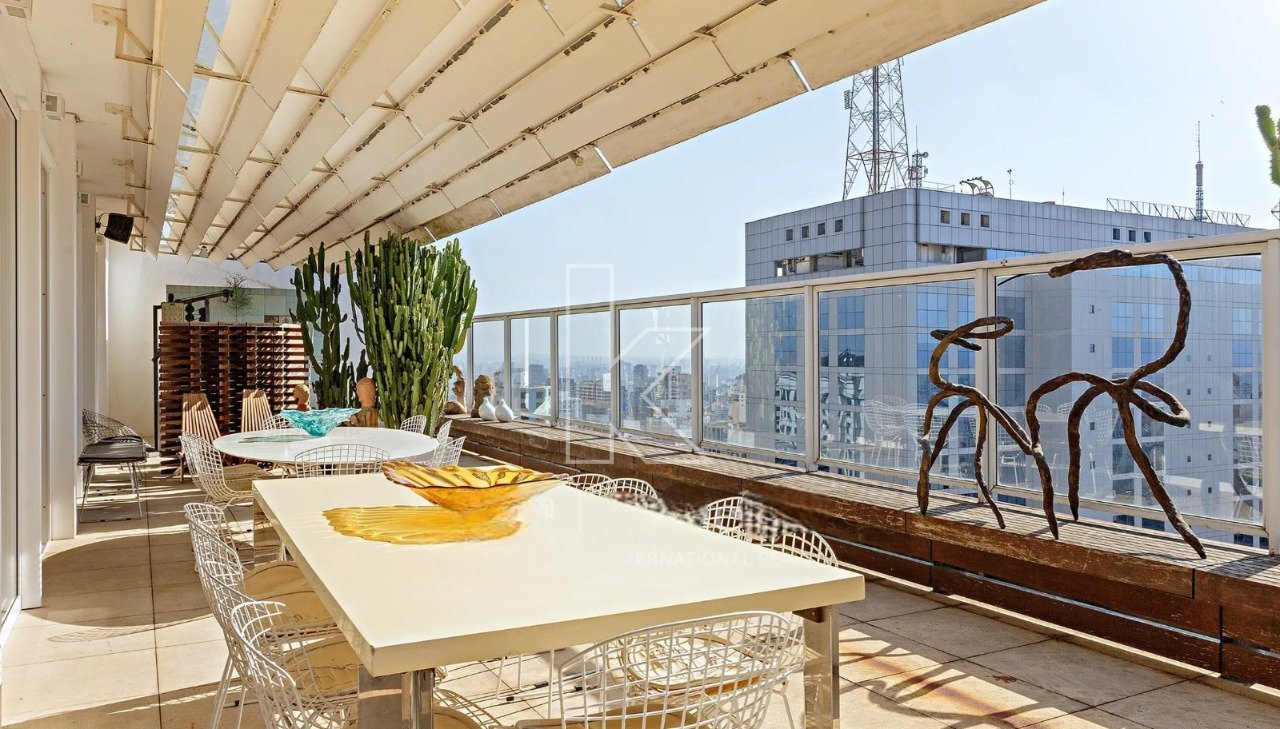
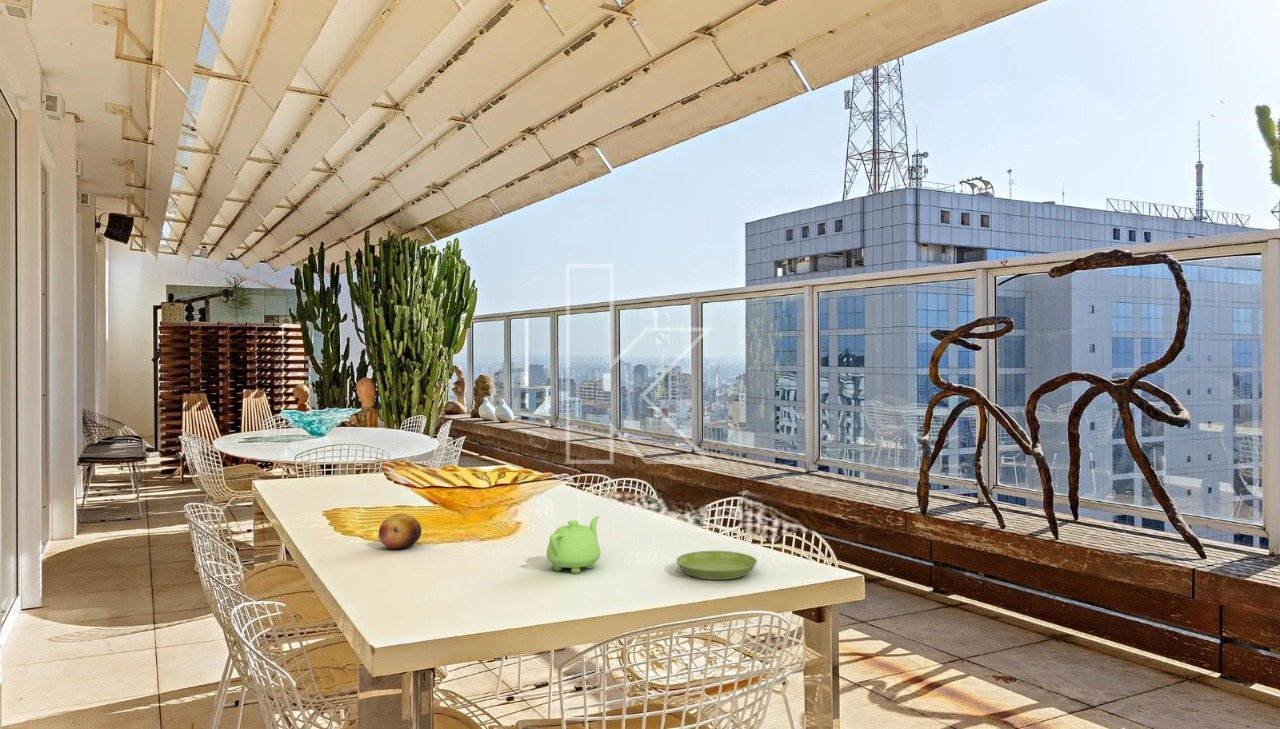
+ teapot [546,515,602,574]
+ fruit [378,513,422,550]
+ saucer [675,550,758,581]
